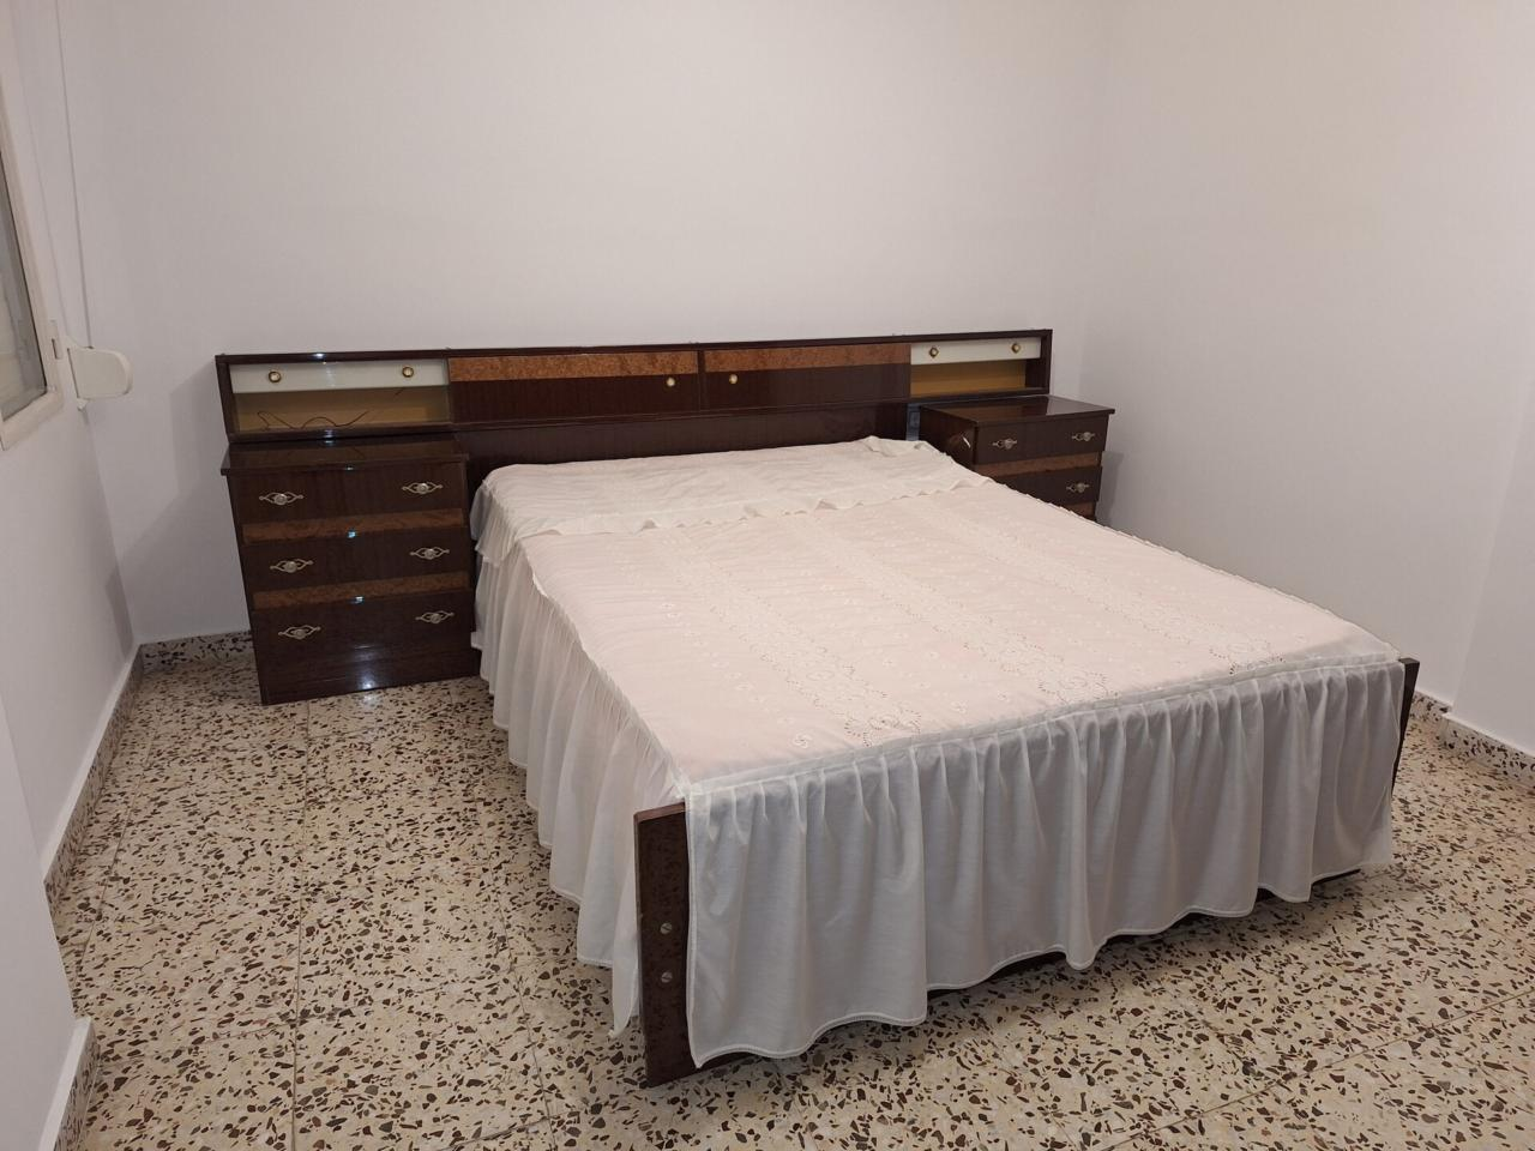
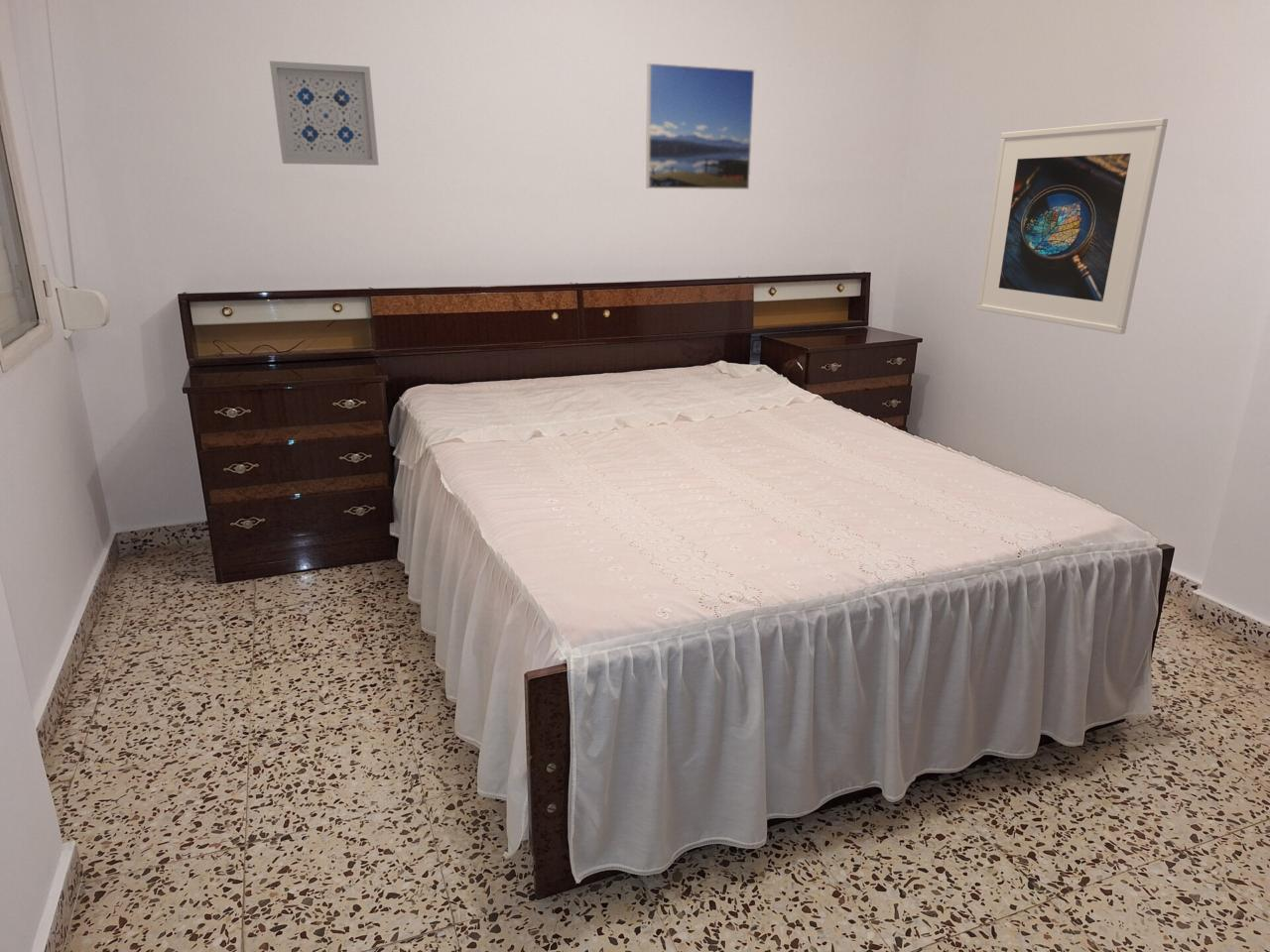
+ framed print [645,62,755,190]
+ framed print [976,117,1169,335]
+ wall art [269,60,379,167]
